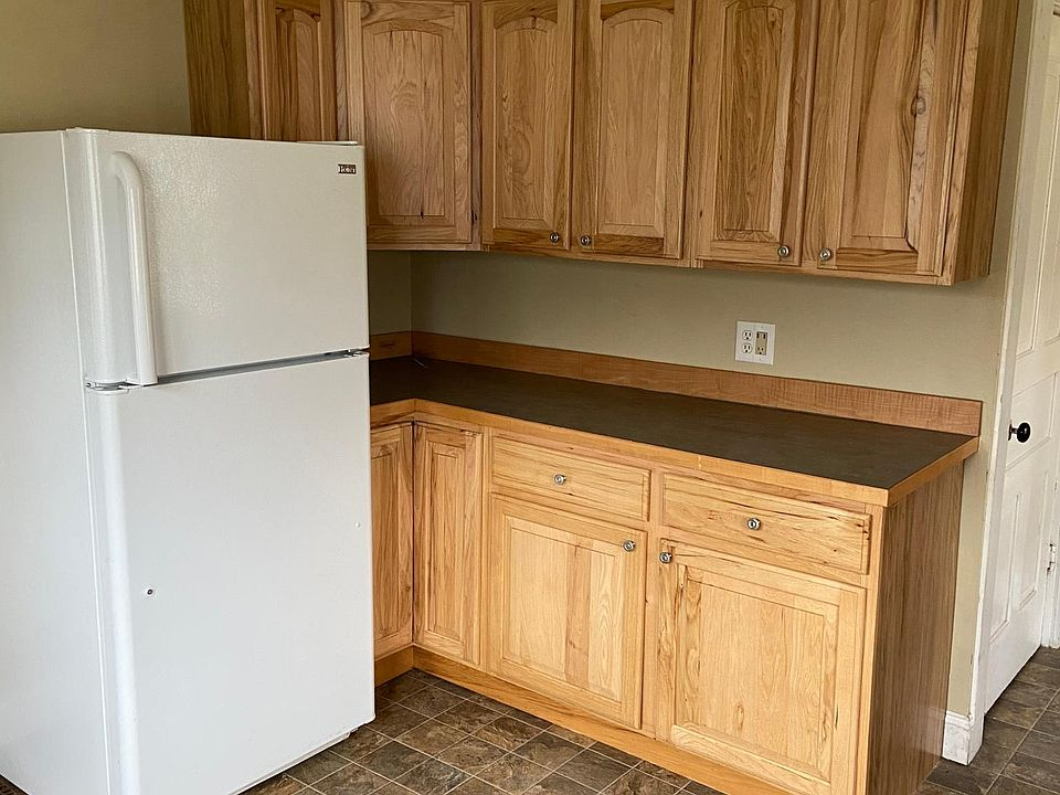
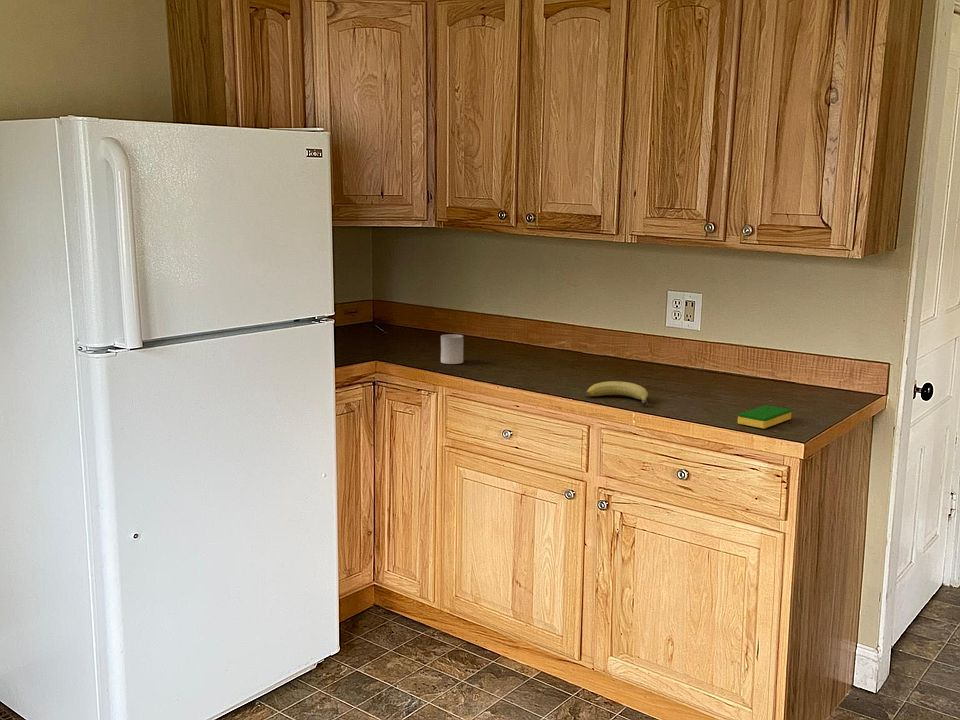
+ fruit [585,380,649,407]
+ dish sponge [737,404,793,430]
+ cup [440,333,465,365]
